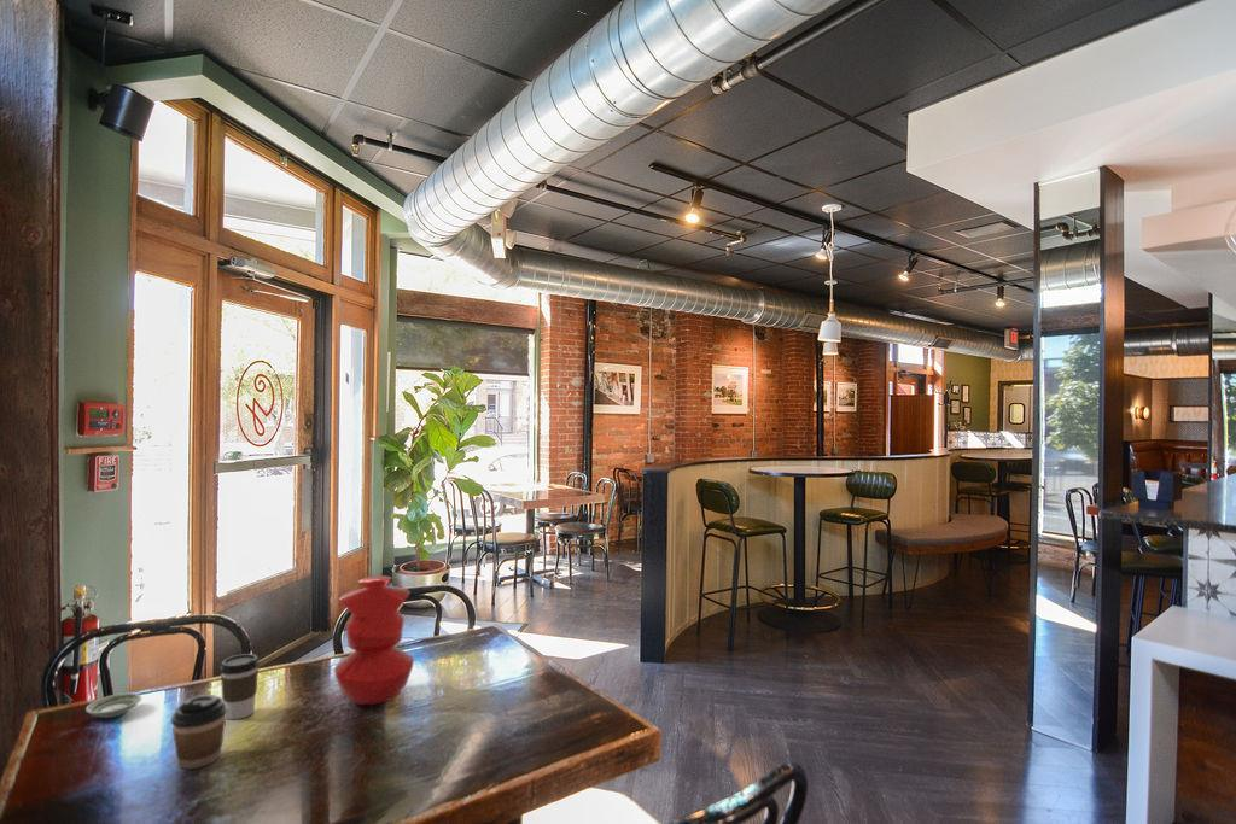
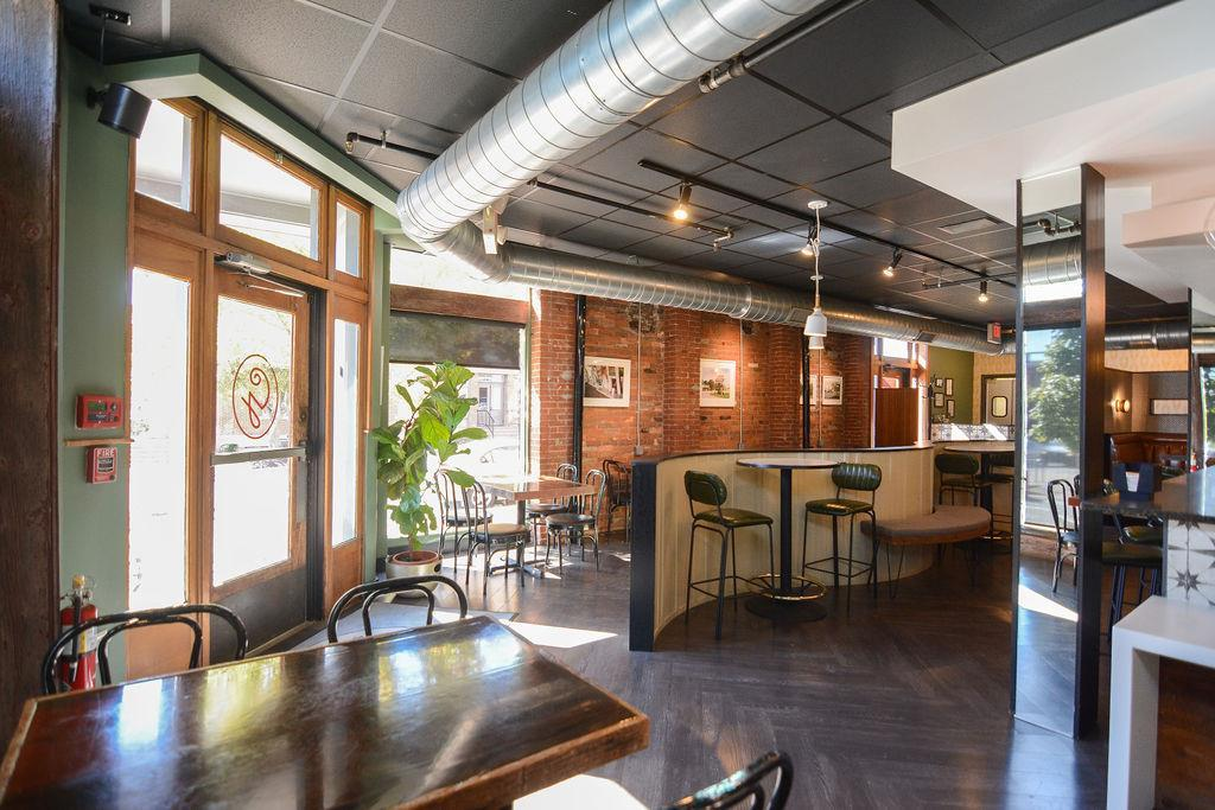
- coffee cup [218,653,261,720]
- saucer [84,691,142,719]
- coffee cup [170,694,228,770]
- vase [333,574,415,706]
